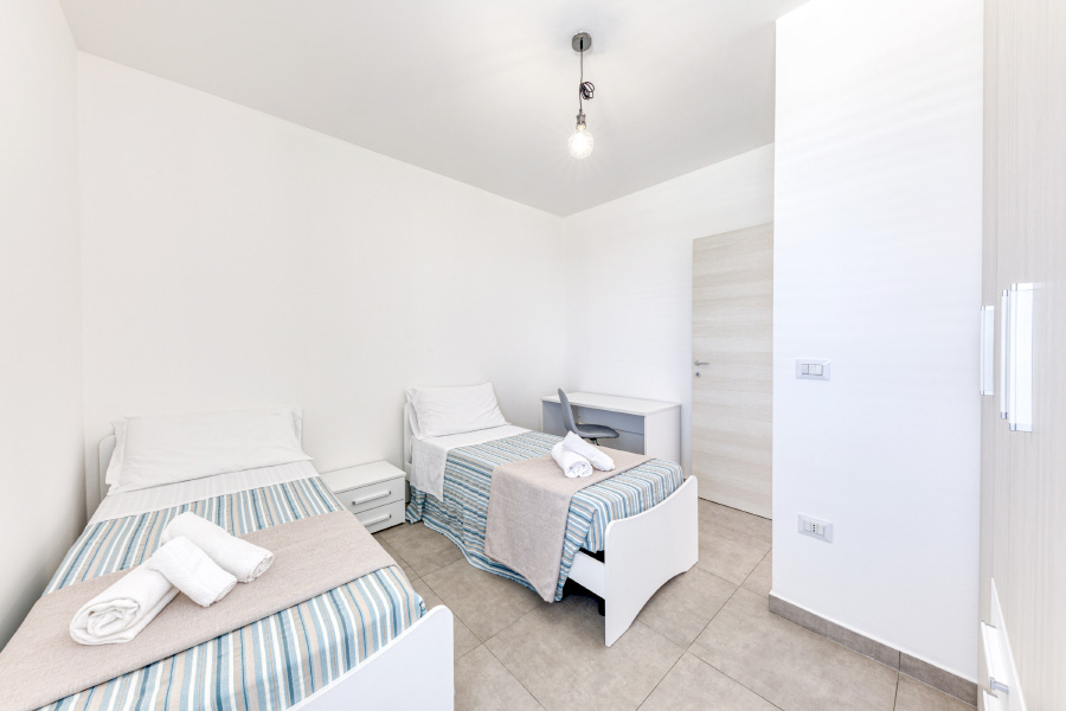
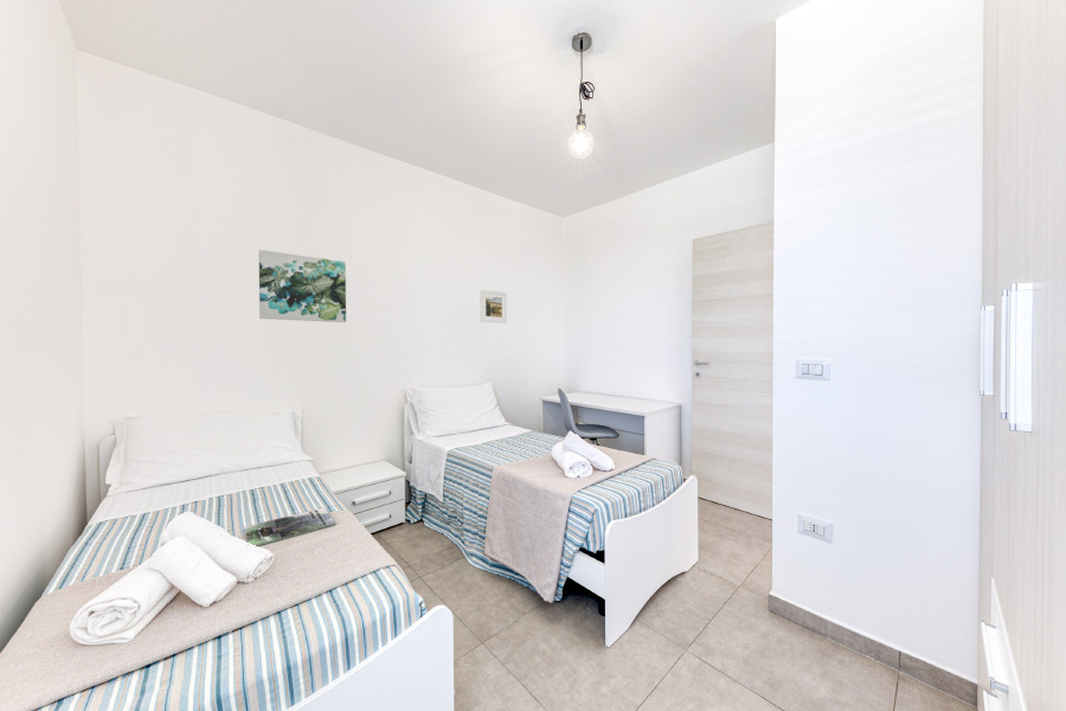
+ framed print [479,288,508,325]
+ wall art [258,249,347,324]
+ magazine [244,507,336,547]
